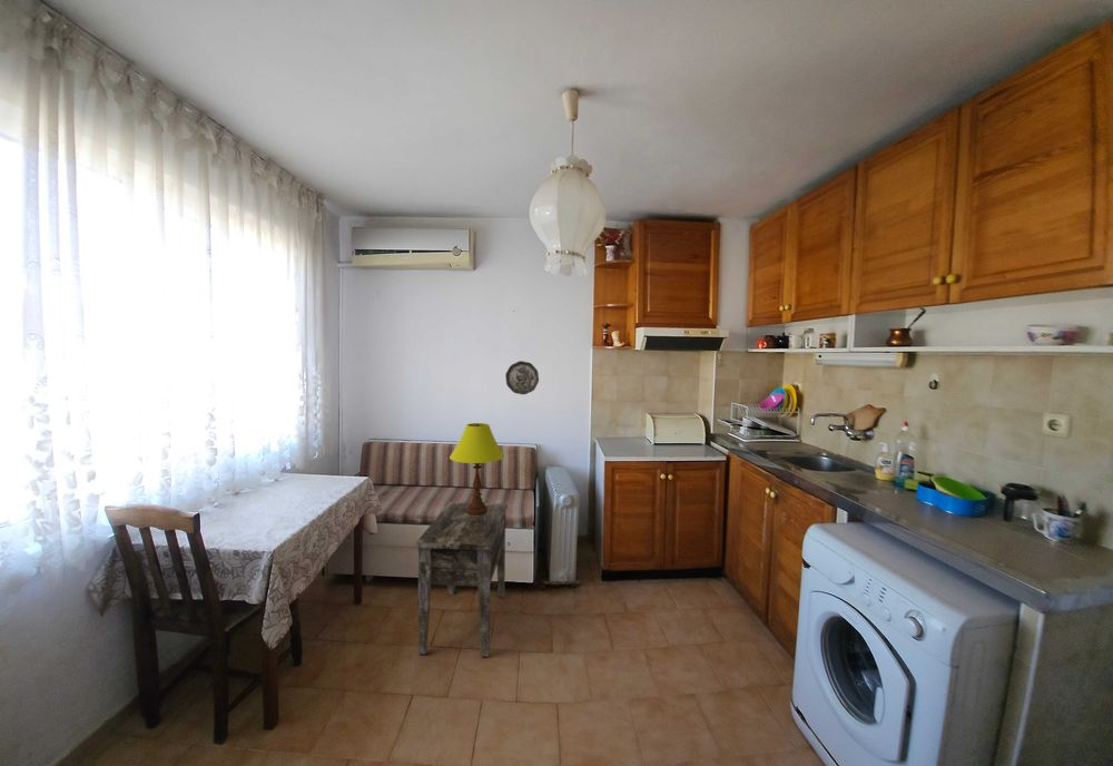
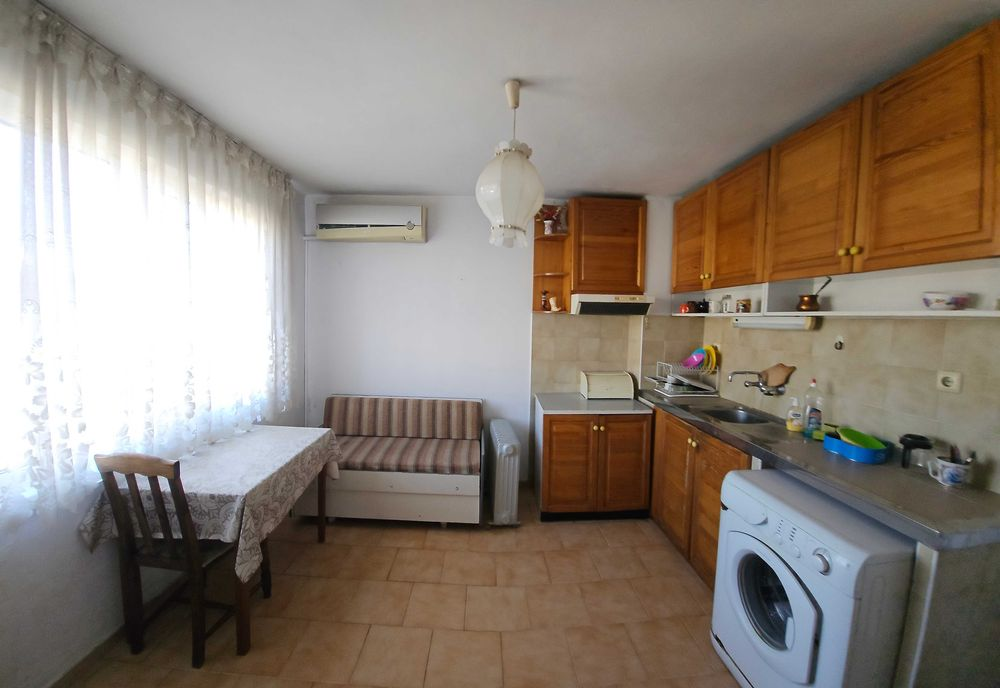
- table lamp [449,422,505,515]
- decorative plate [504,360,540,395]
- side table [415,501,509,658]
